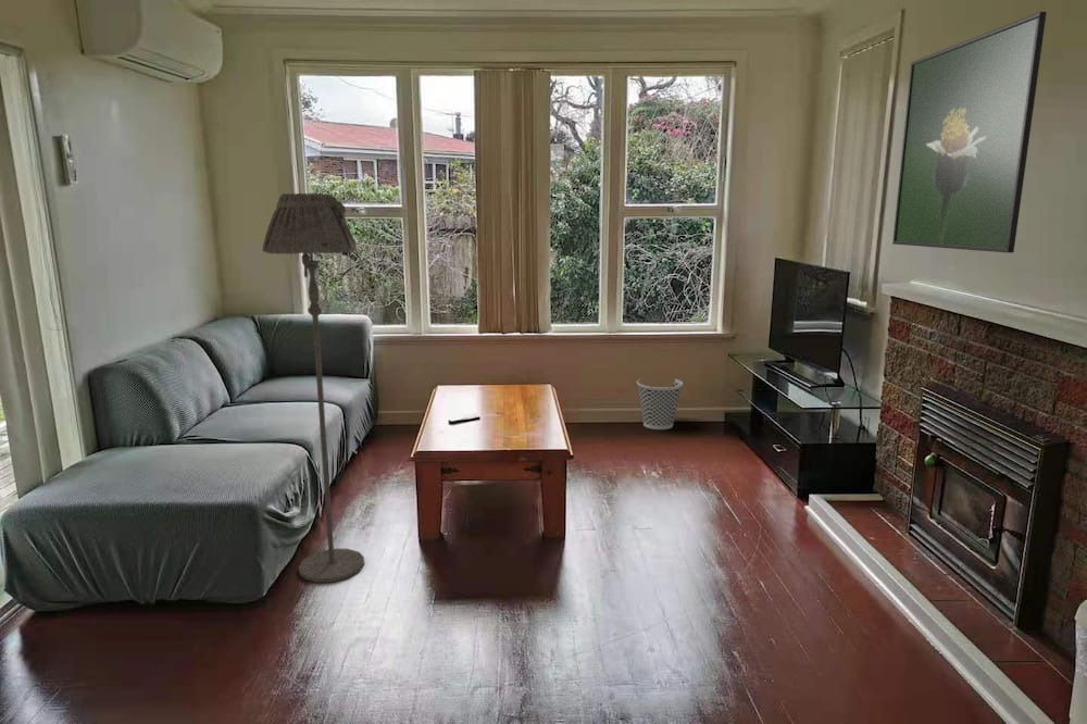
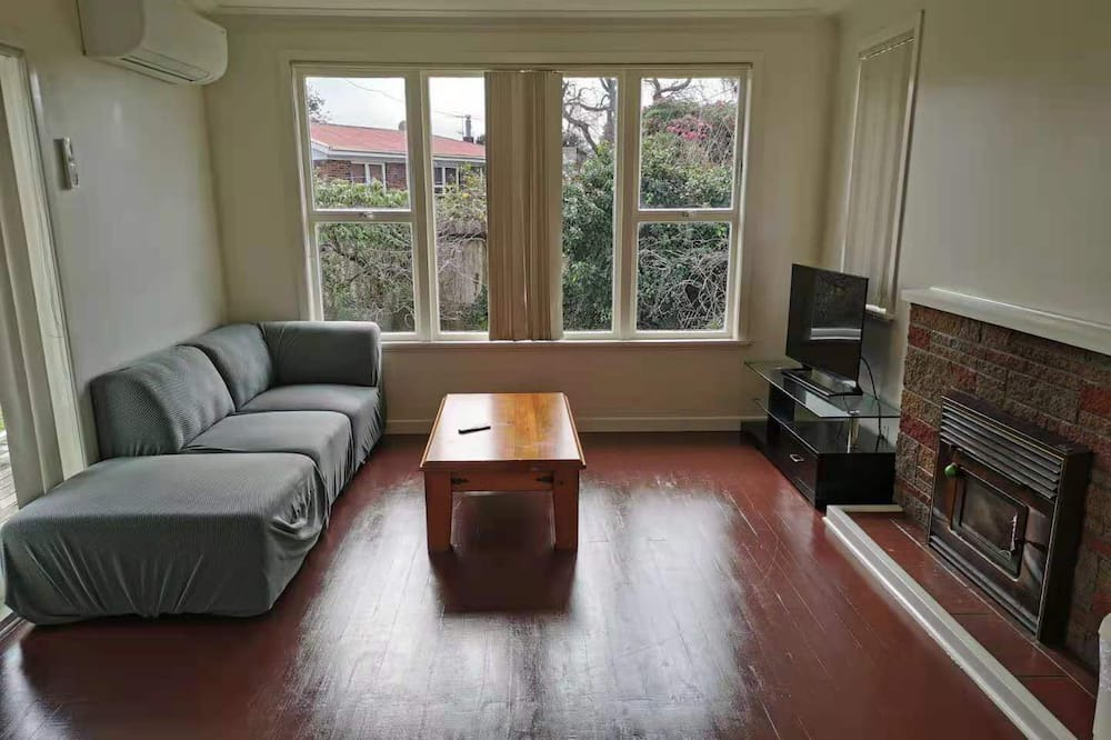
- floor lamp [262,192,365,584]
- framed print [891,11,1048,254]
- wastebasket [636,378,684,430]
